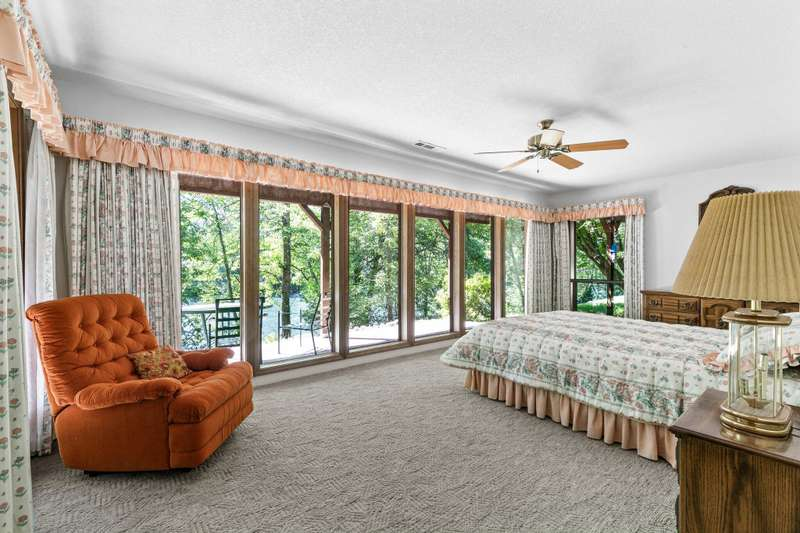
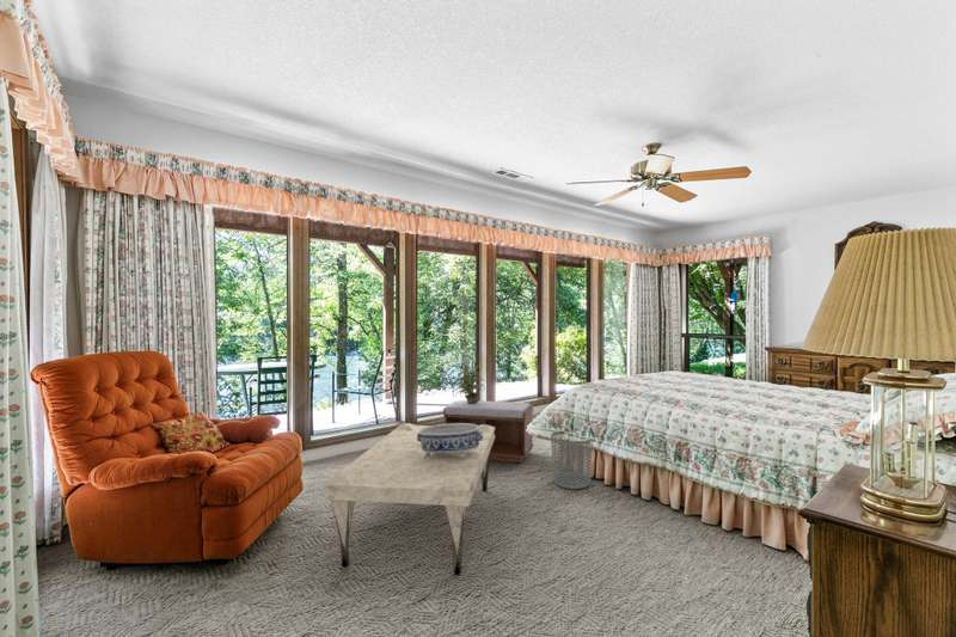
+ coffee table [323,422,495,576]
+ decorative bowl [417,423,483,458]
+ bench [442,399,534,464]
+ waste bin [550,430,593,490]
+ potted plant [452,362,491,404]
